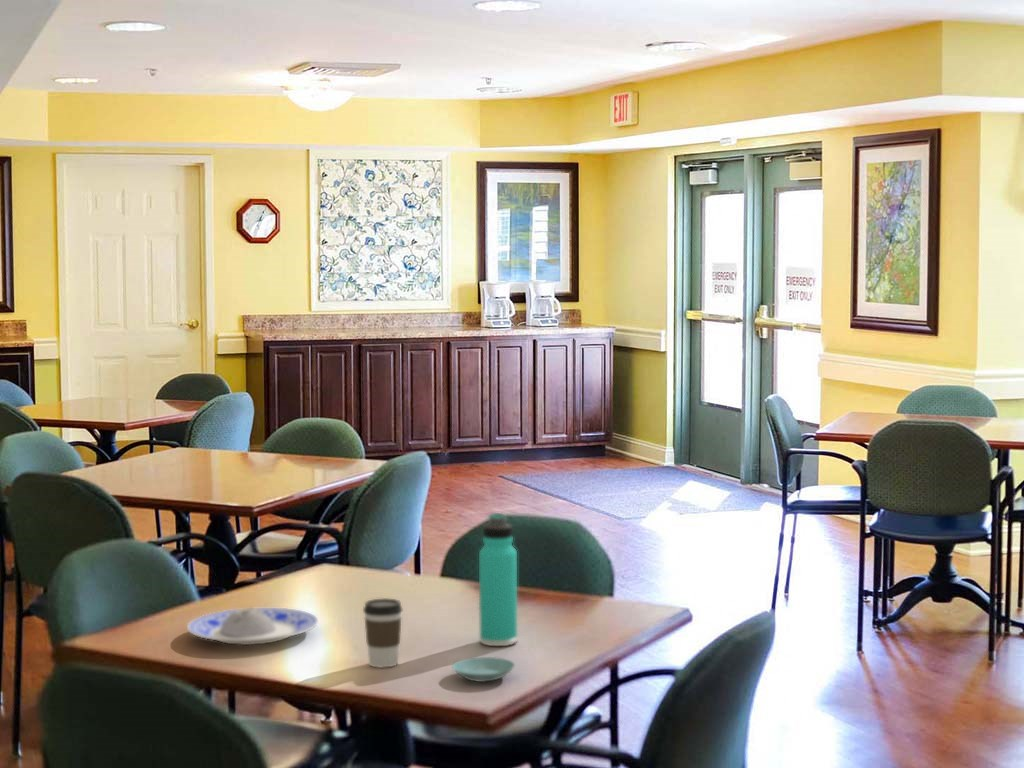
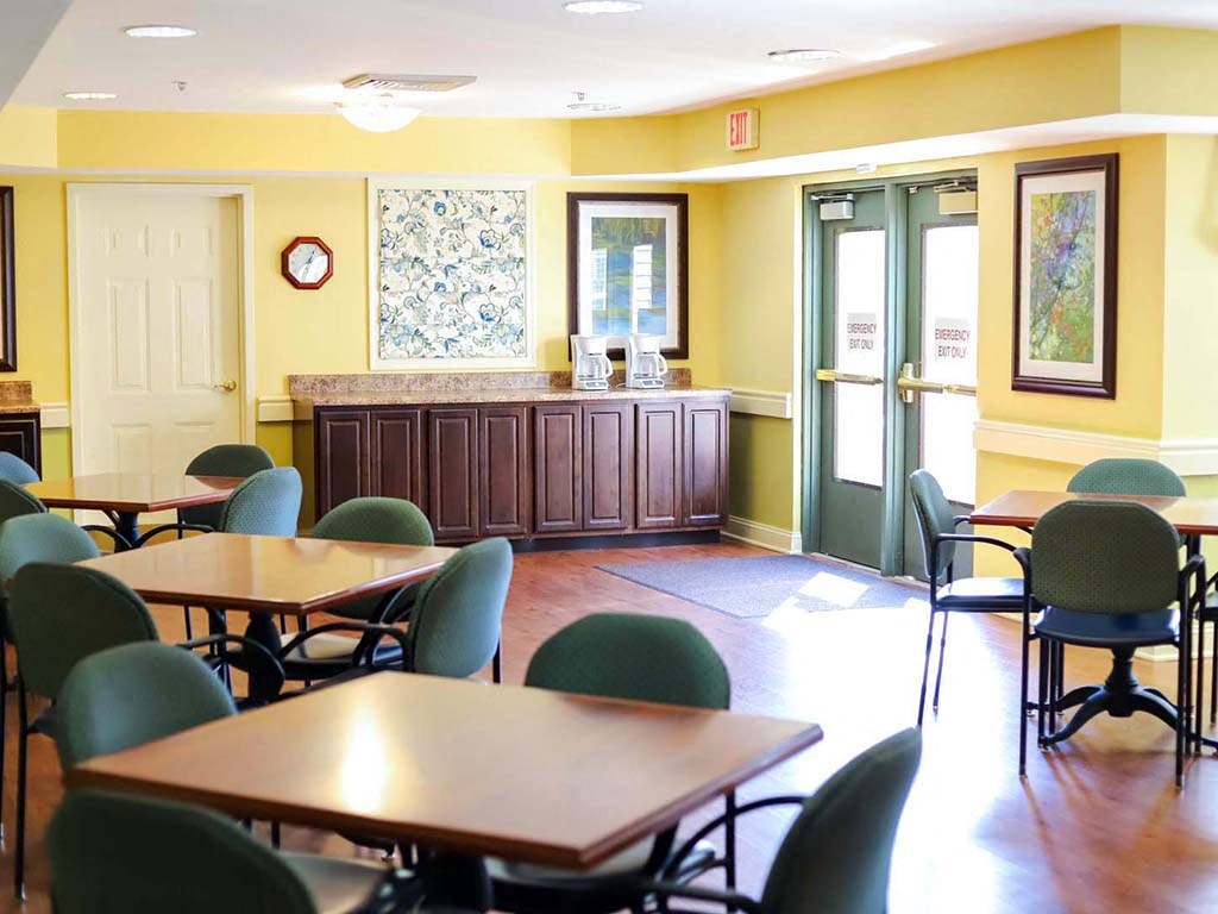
- saucer [451,656,516,683]
- plate [186,606,319,646]
- coffee cup [362,597,403,669]
- thermos bottle [478,512,518,647]
